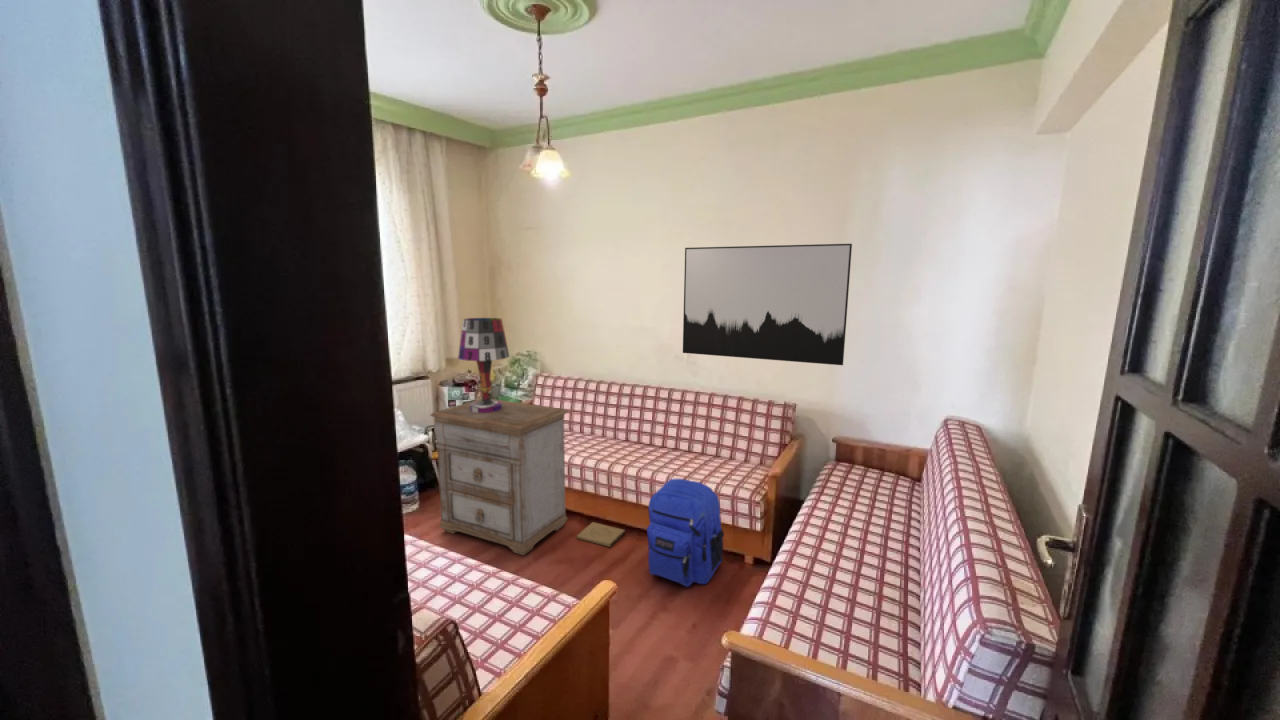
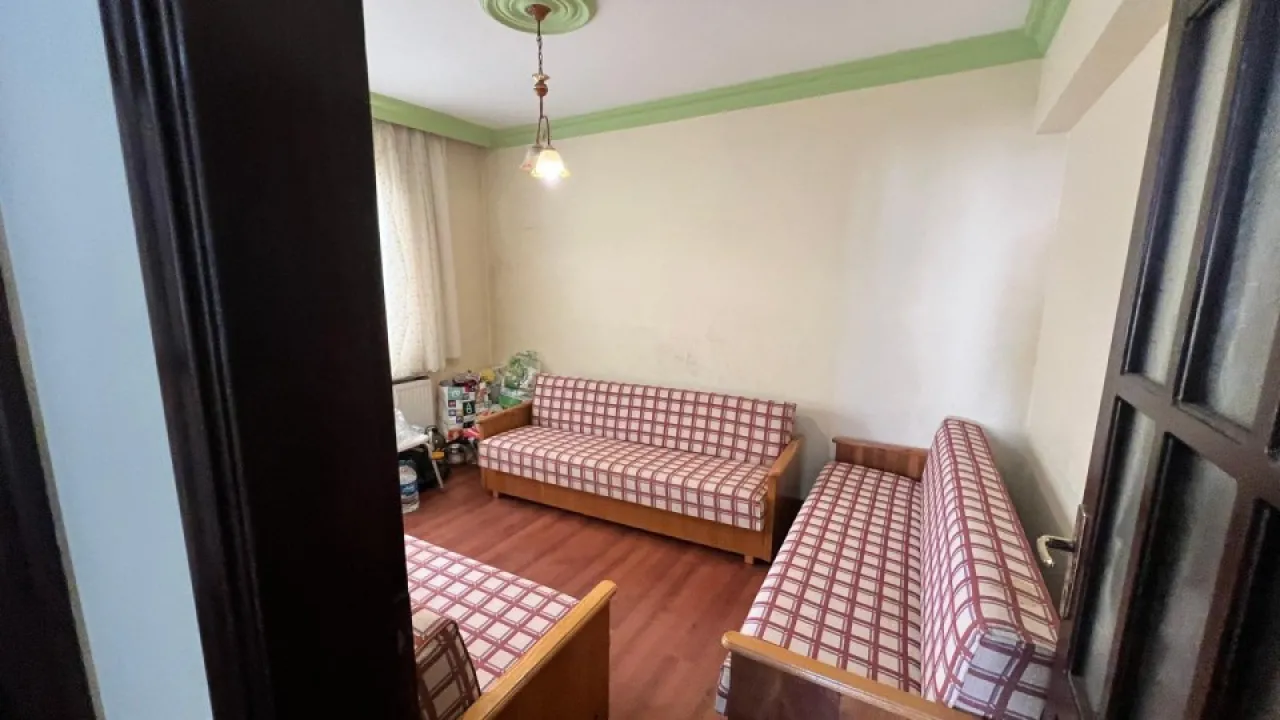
- box [576,521,626,548]
- backpack [646,478,725,588]
- wall art [682,243,853,366]
- table lamp [457,317,510,413]
- nightstand [429,398,570,556]
